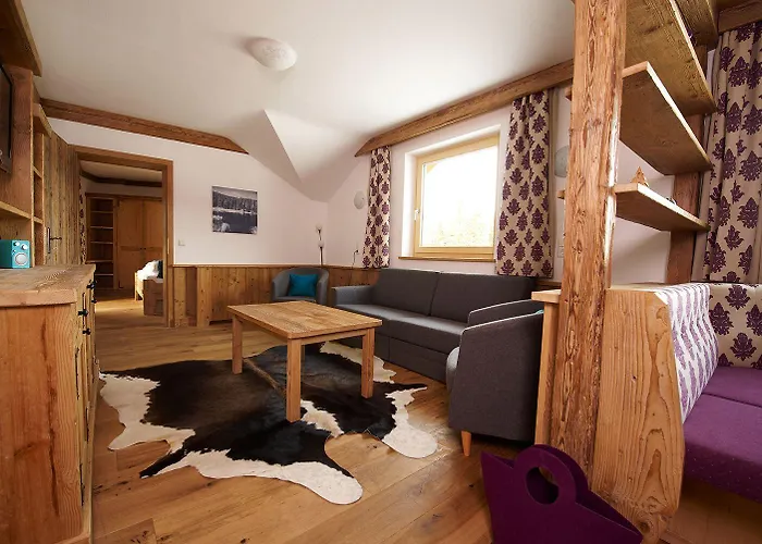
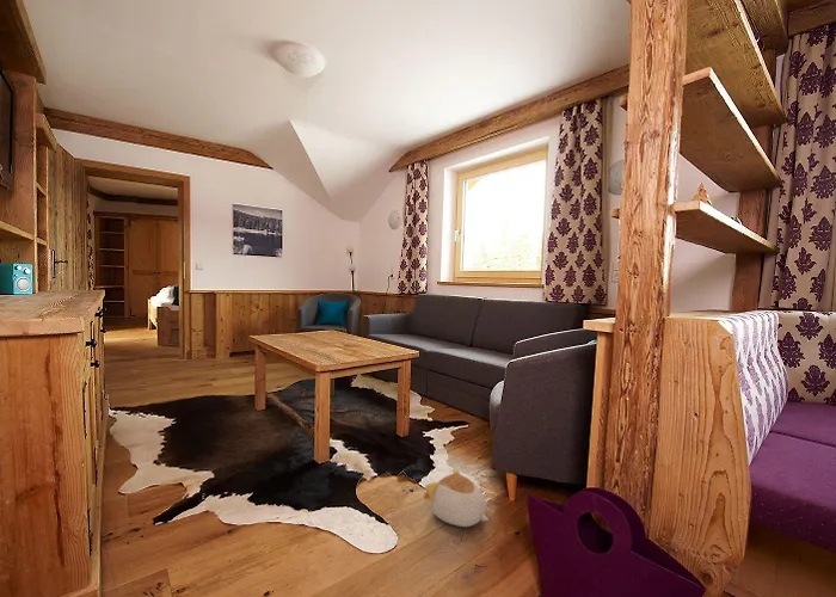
+ plush toy [424,468,490,528]
